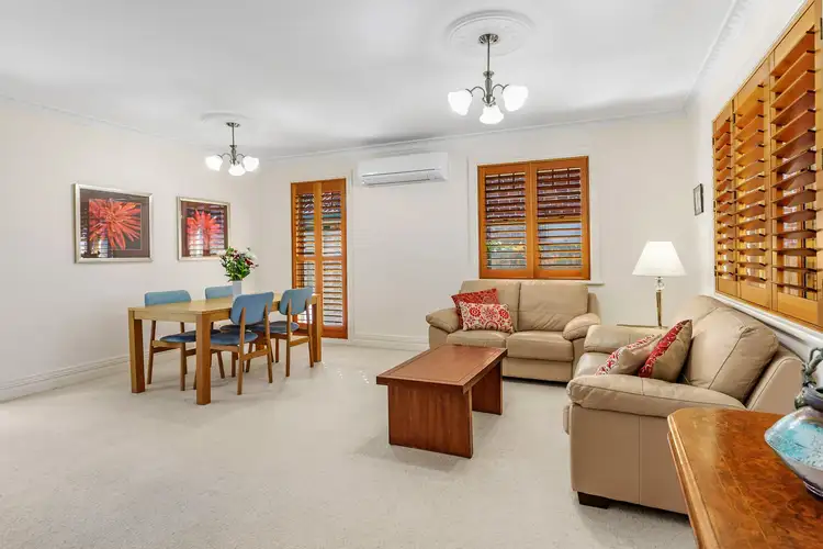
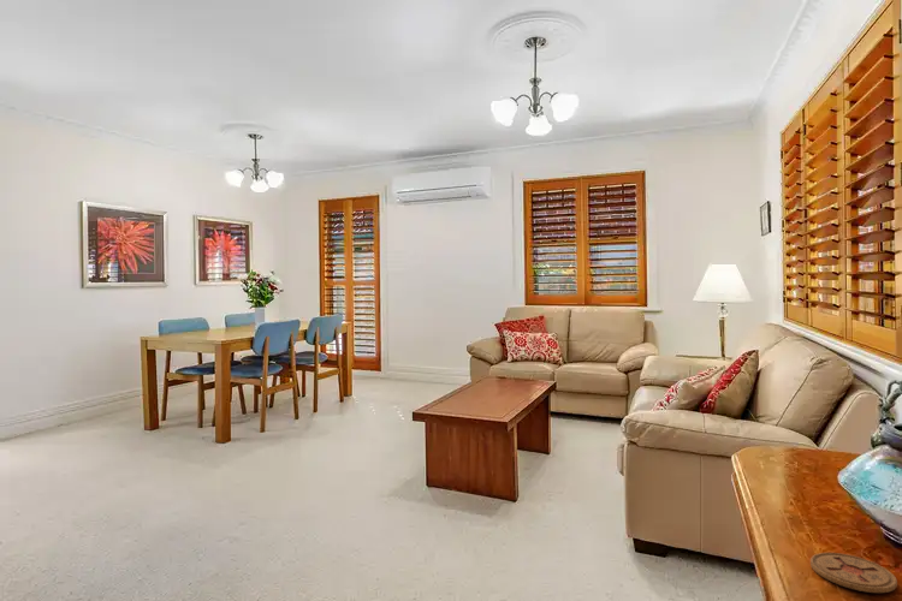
+ coaster [809,552,898,594]
